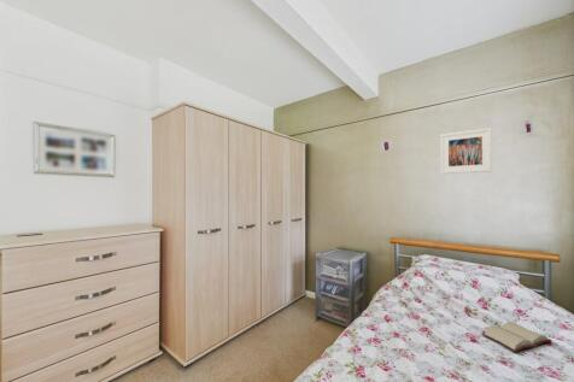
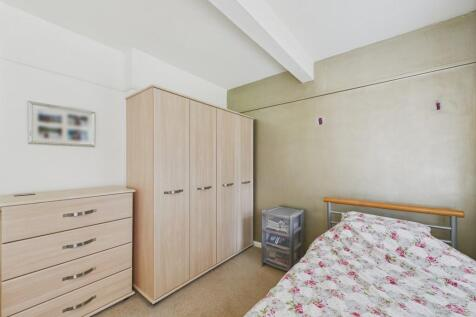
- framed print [439,127,493,175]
- hardback book [481,321,552,353]
